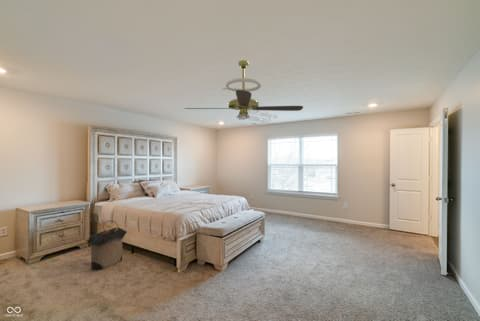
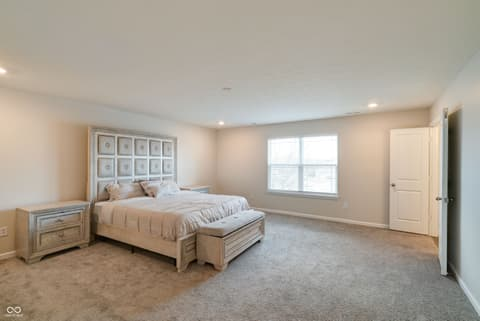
- laundry hamper [85,219,128,272]
- ceiling fan [183,59,304,124]
